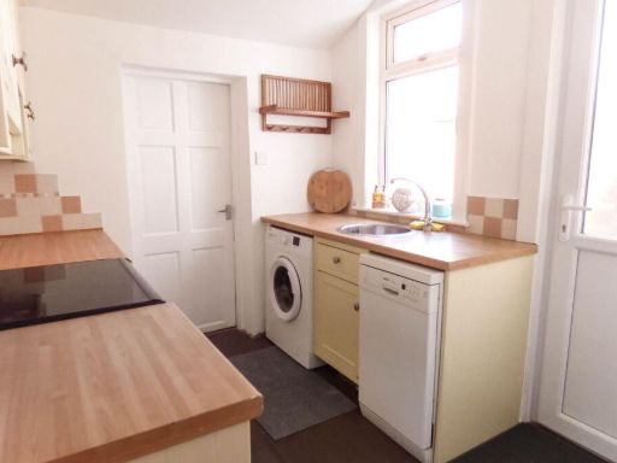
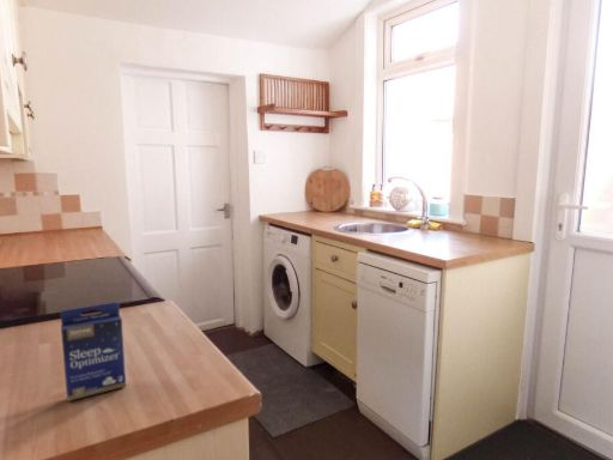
+ small box [60,301,128,402]
